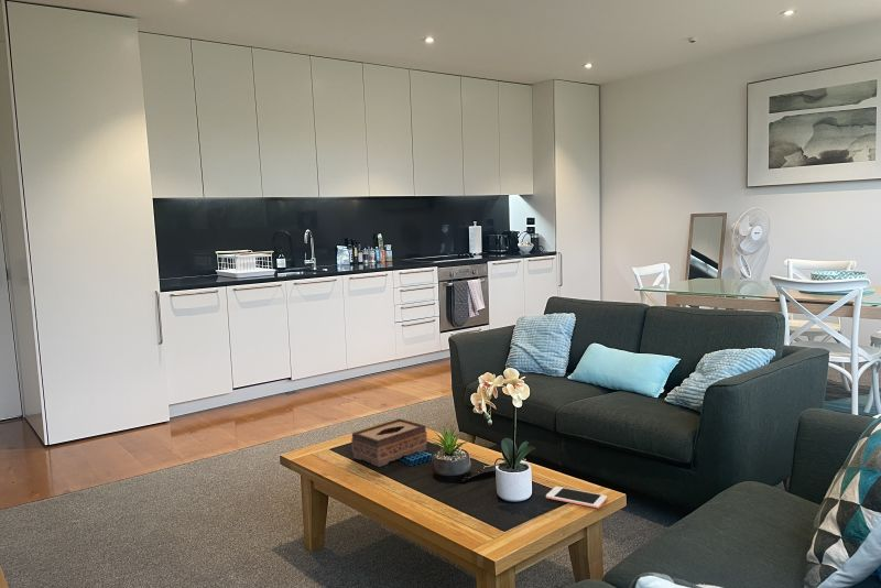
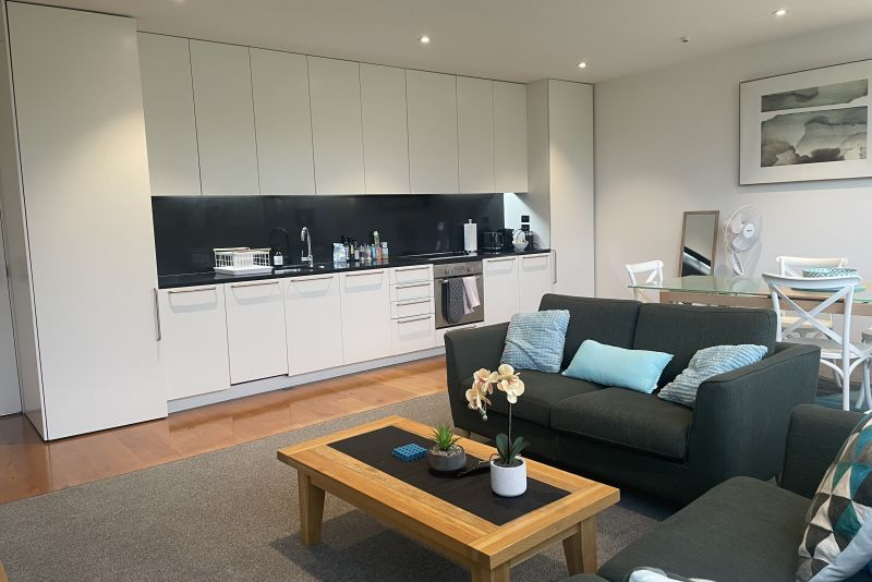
- cell phone [545,486,608,509]
- tissue box [350,417,428,468]
